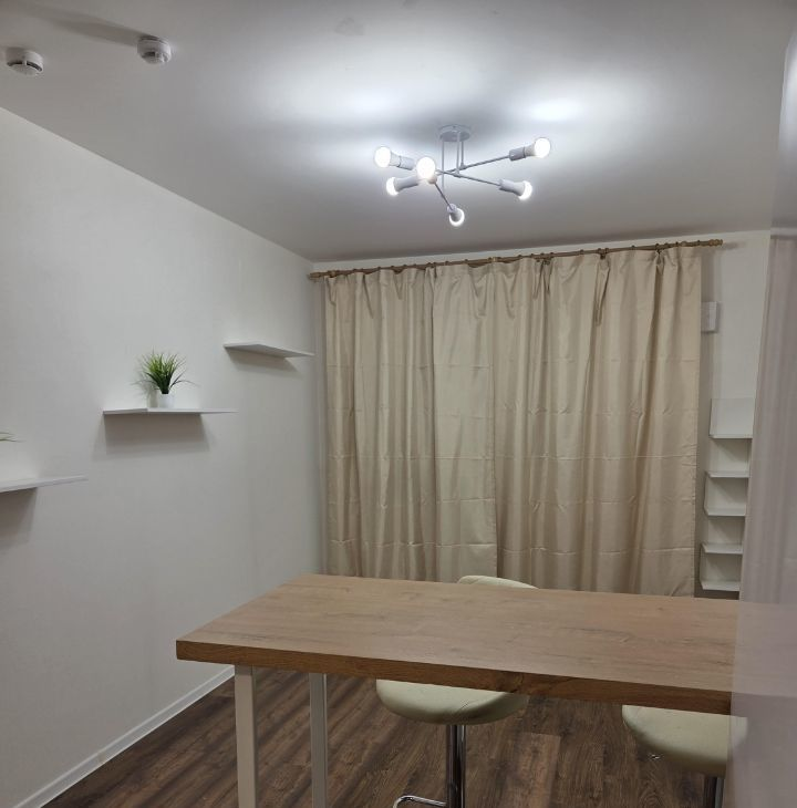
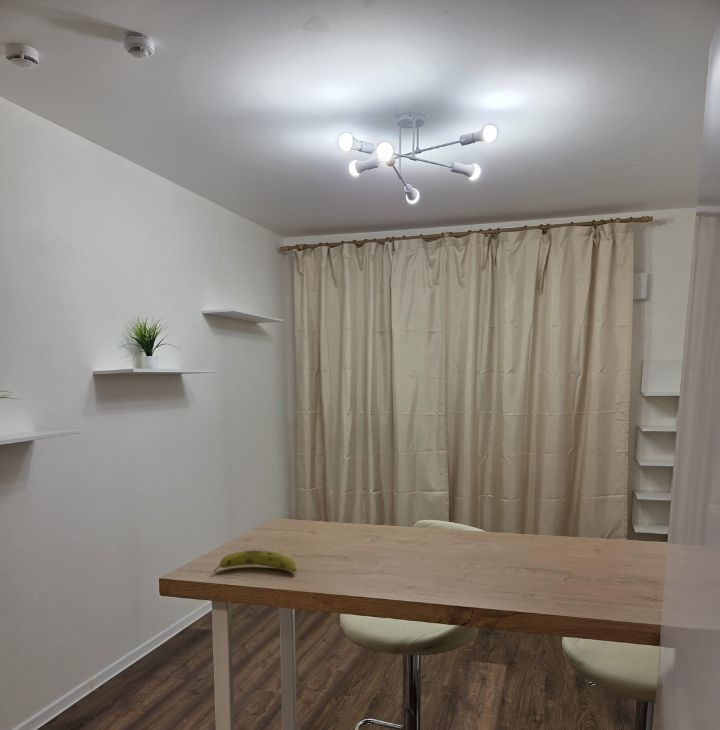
+ fruit [213,549,298,573]
